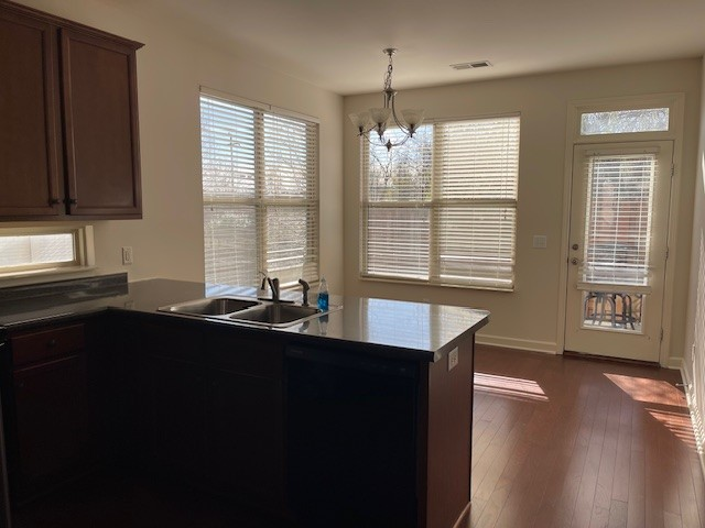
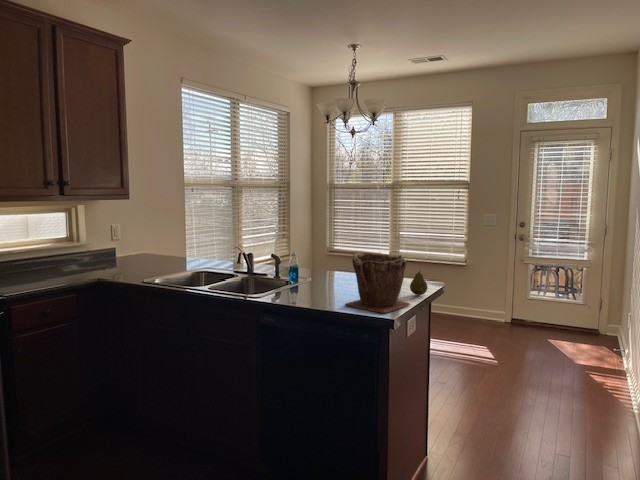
+ plant pot [343,252,411,314]
+ fruit [409,269,428,296]
